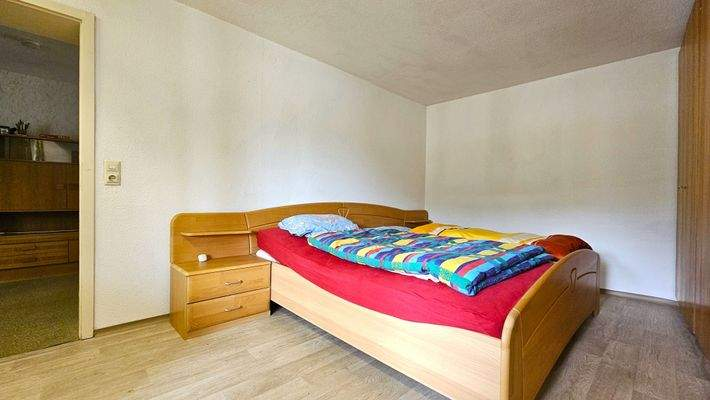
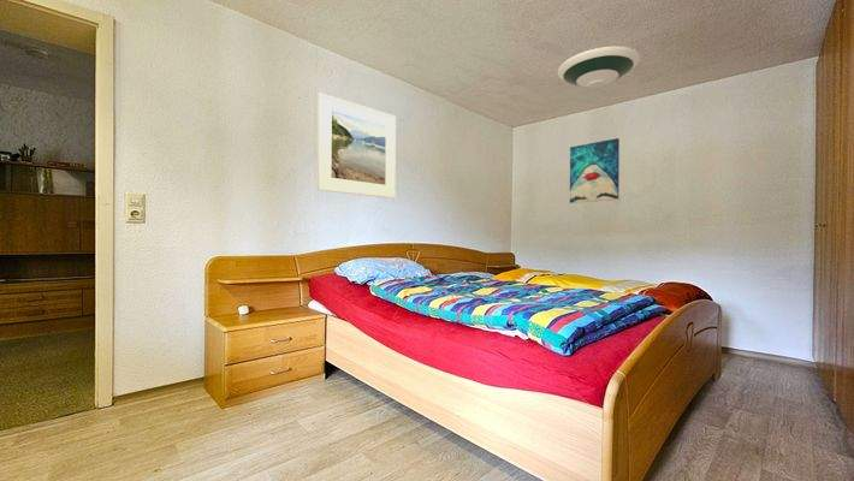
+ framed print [316,91,397,200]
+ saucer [557,44,641,89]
+ wall art [569,137,621,204]
